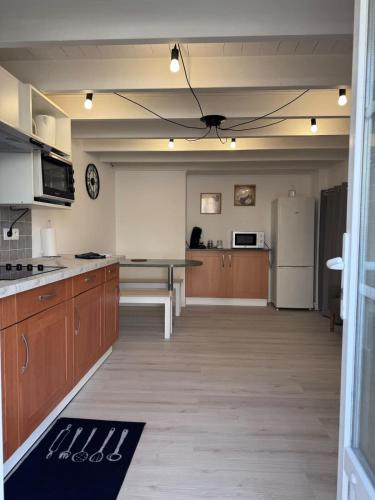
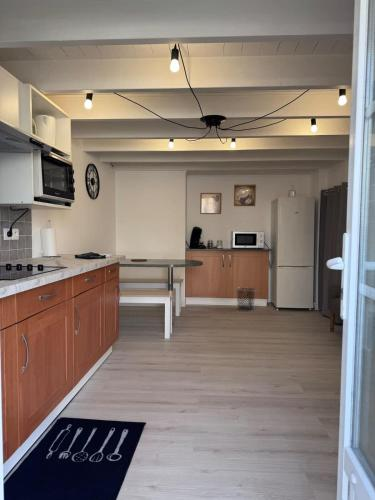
+ waste bin [235,286,257,312]
